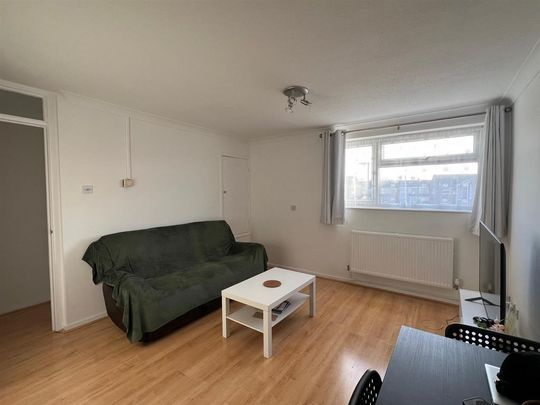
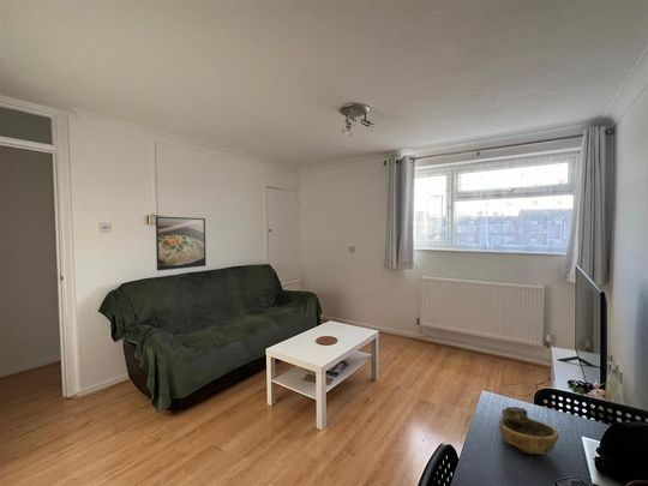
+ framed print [155,215,208,272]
+ decorative bowl [498,406,560,455]
